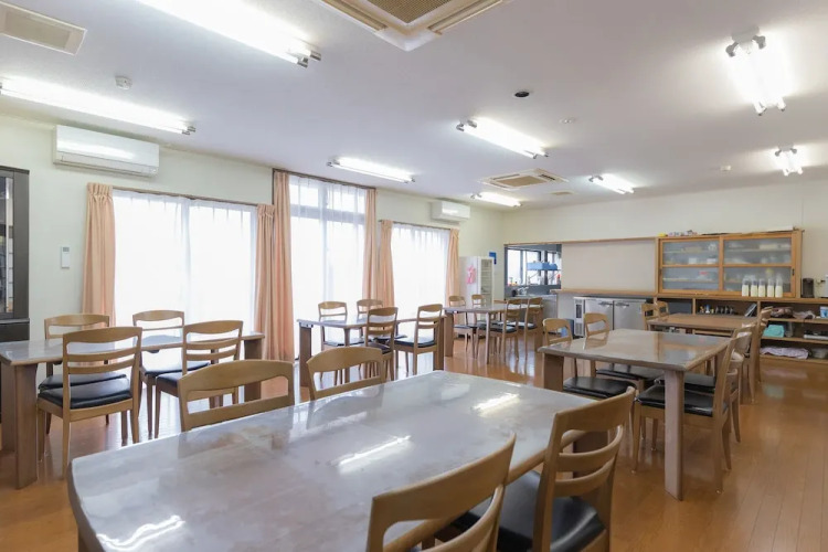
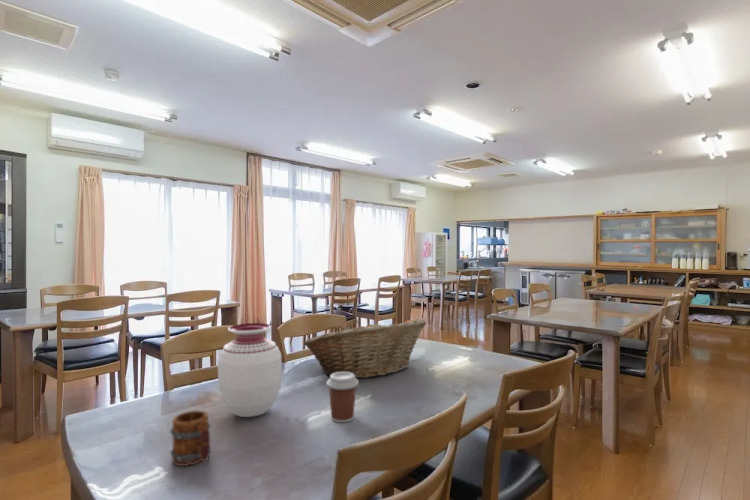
+ vase [217,322,283,418]
+ mug [169,409,212,467]
+ fruit basket [303,318,428,379]
+ coffee cup [325,372,359,423]
